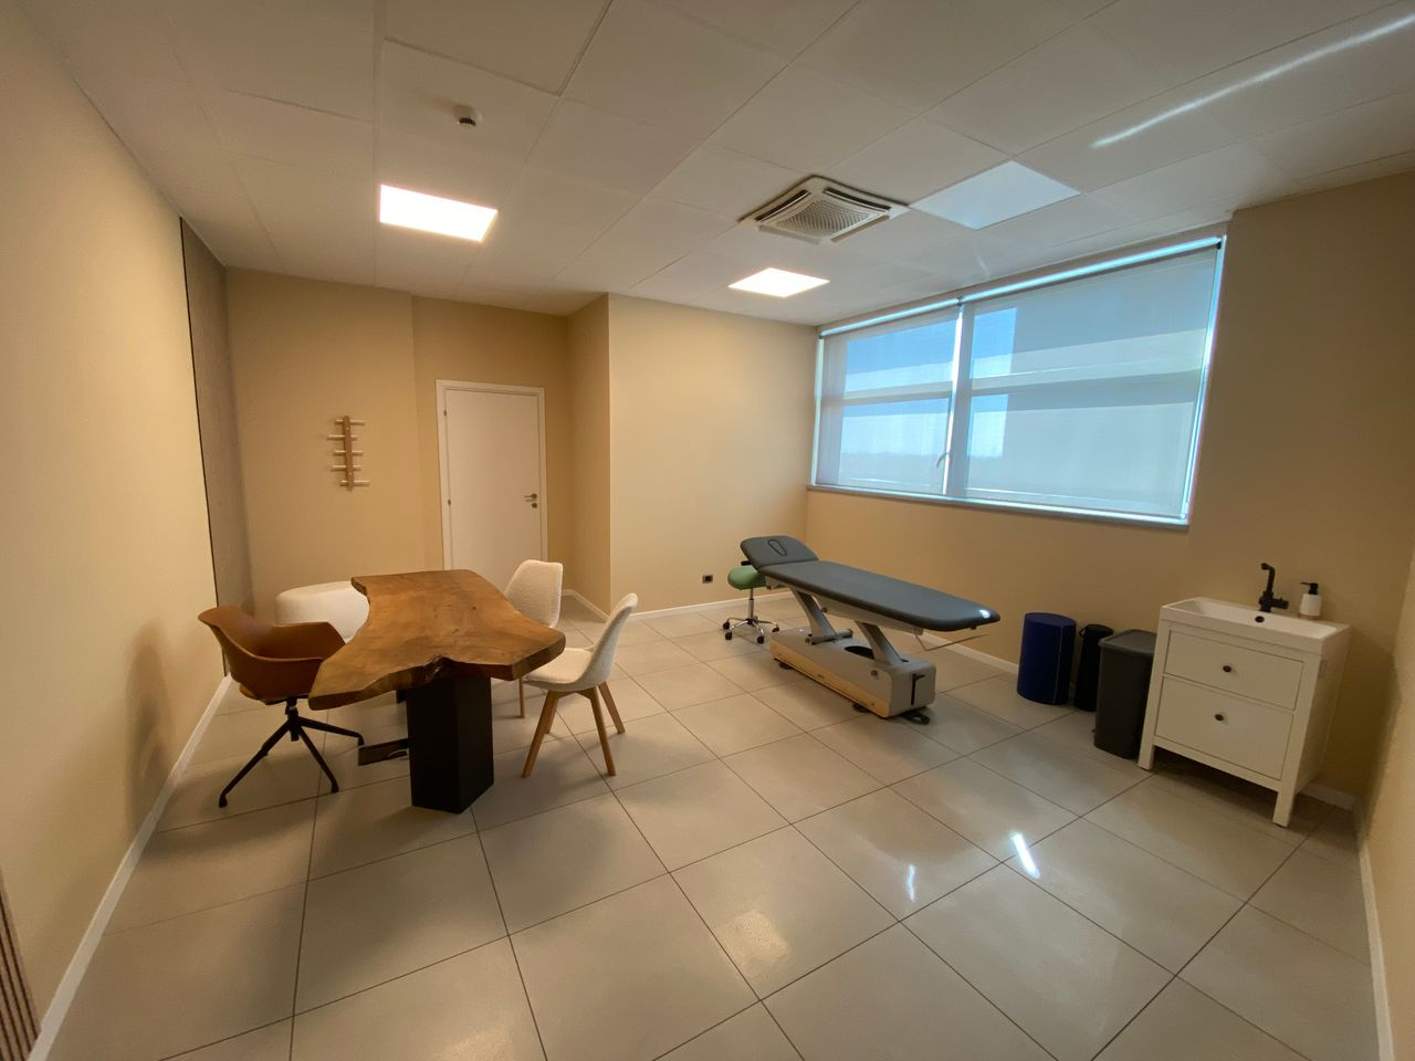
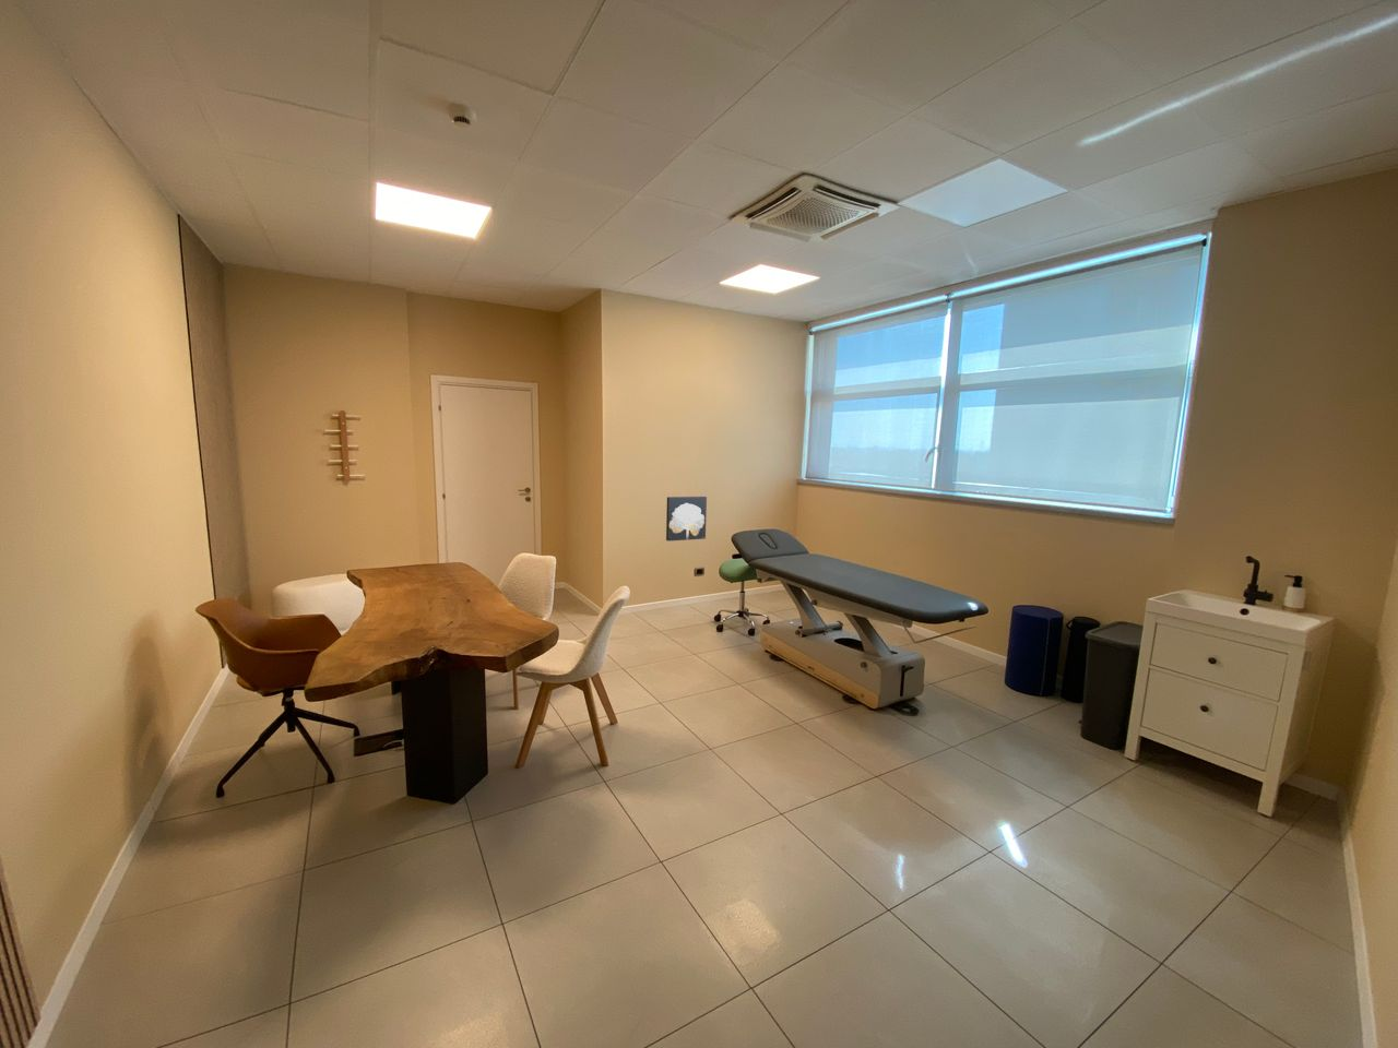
+ wall art [665,495,708,543]
